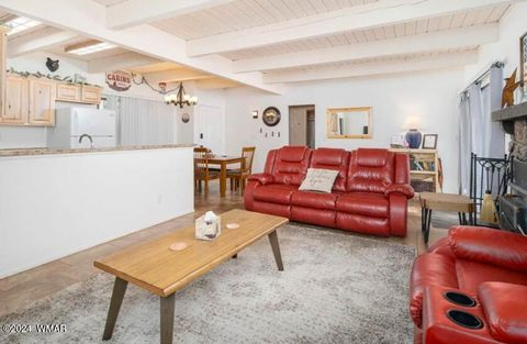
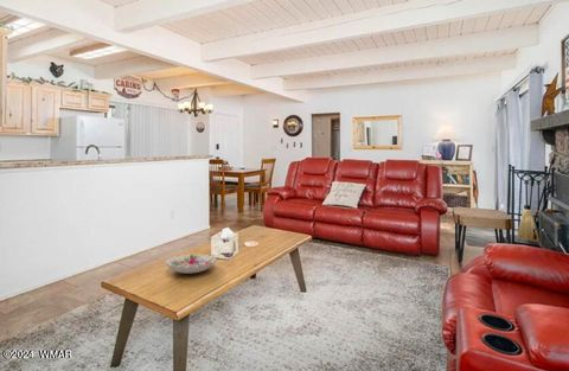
+ decorative bowl [165,252,217,275]
